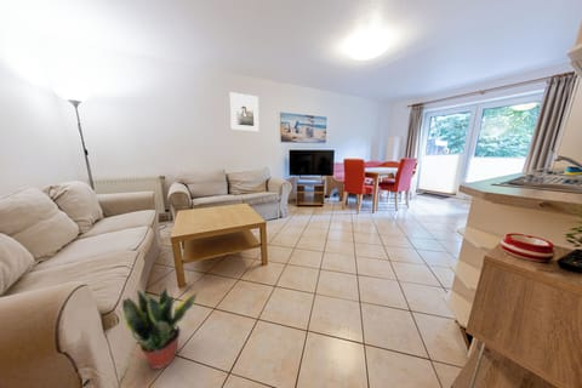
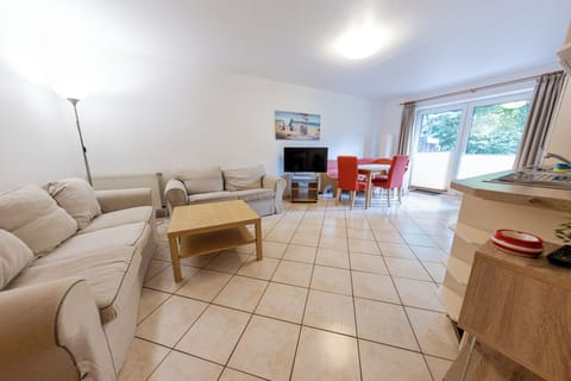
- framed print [229,91,259,132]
- potted plant [121,286,199,370]
